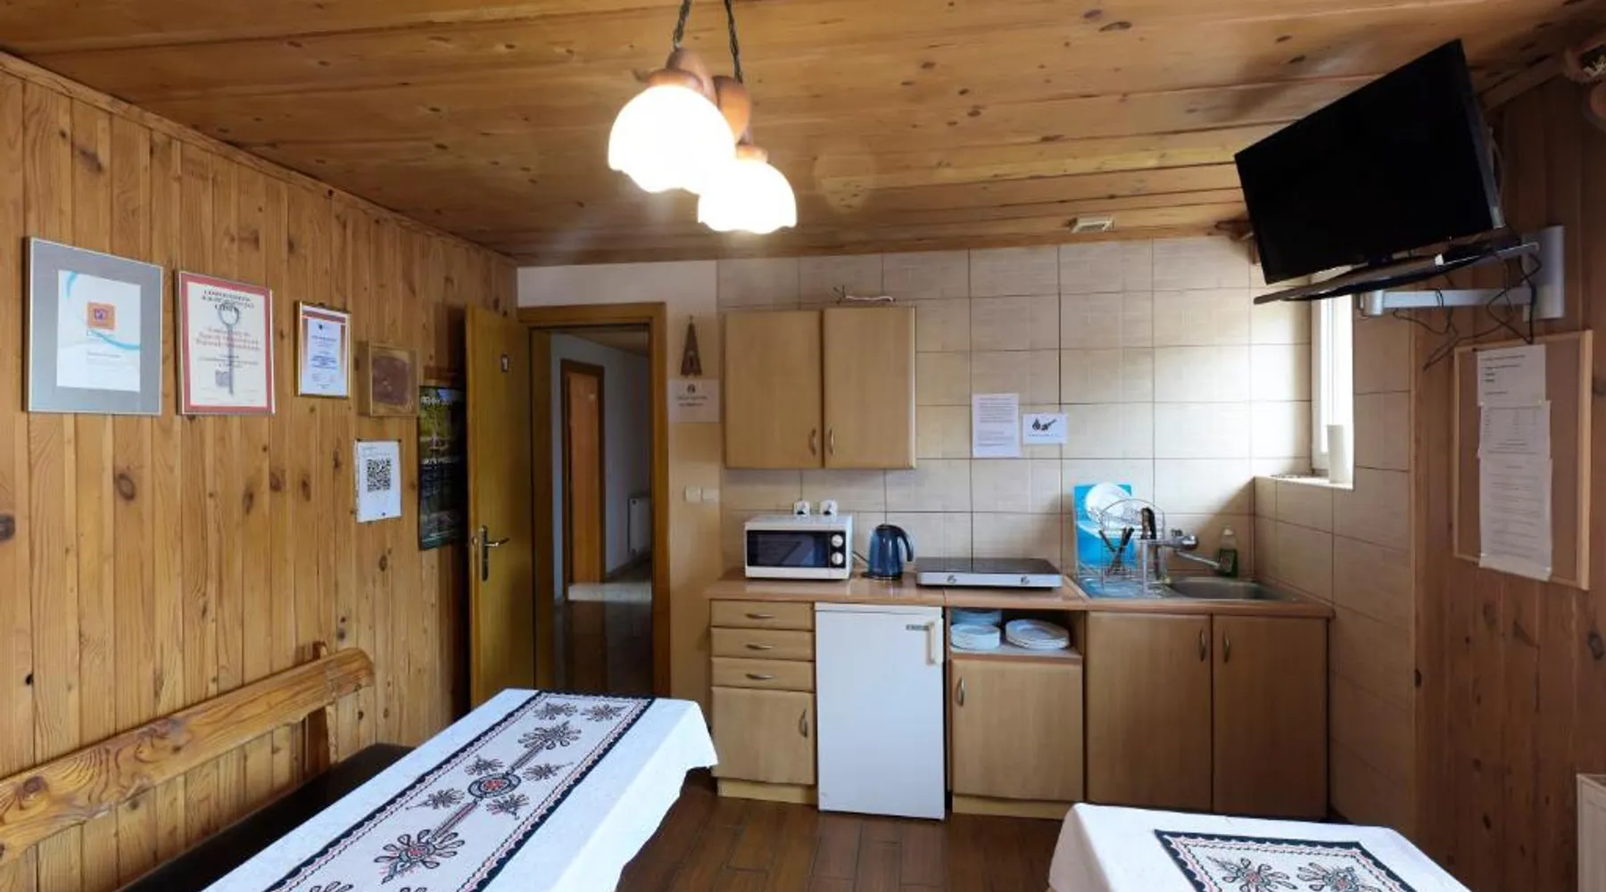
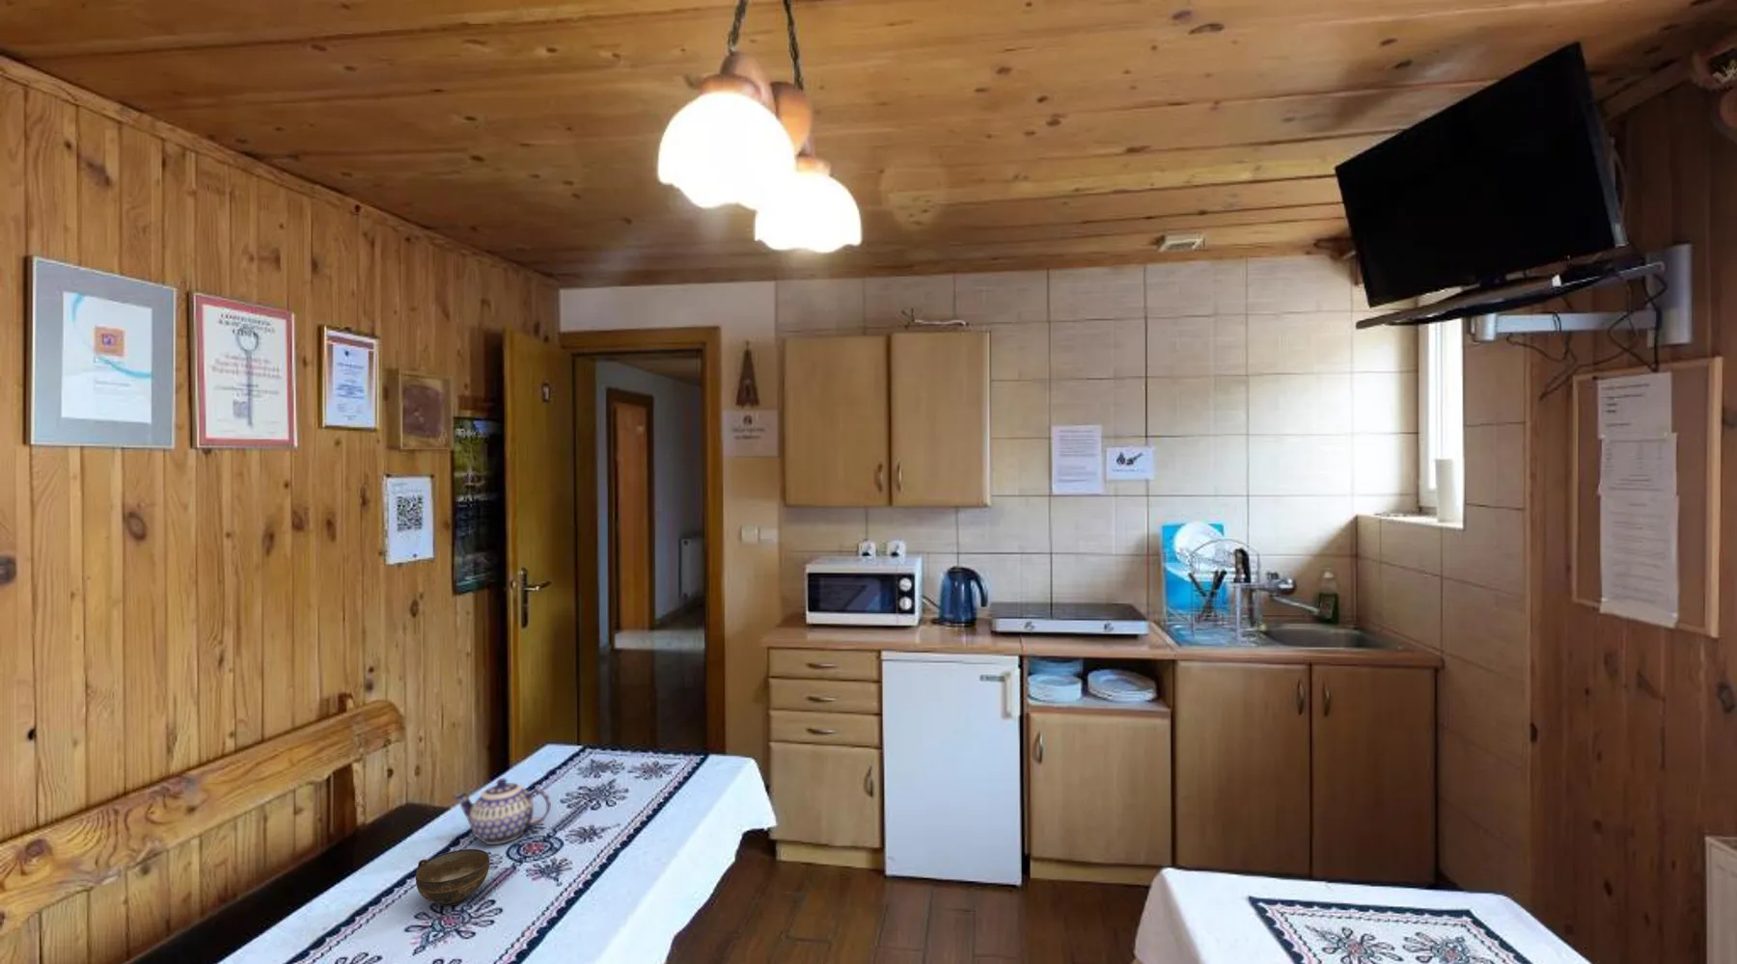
+ cup [415,849,491,907]
+ teapot [451,778,552,845]
